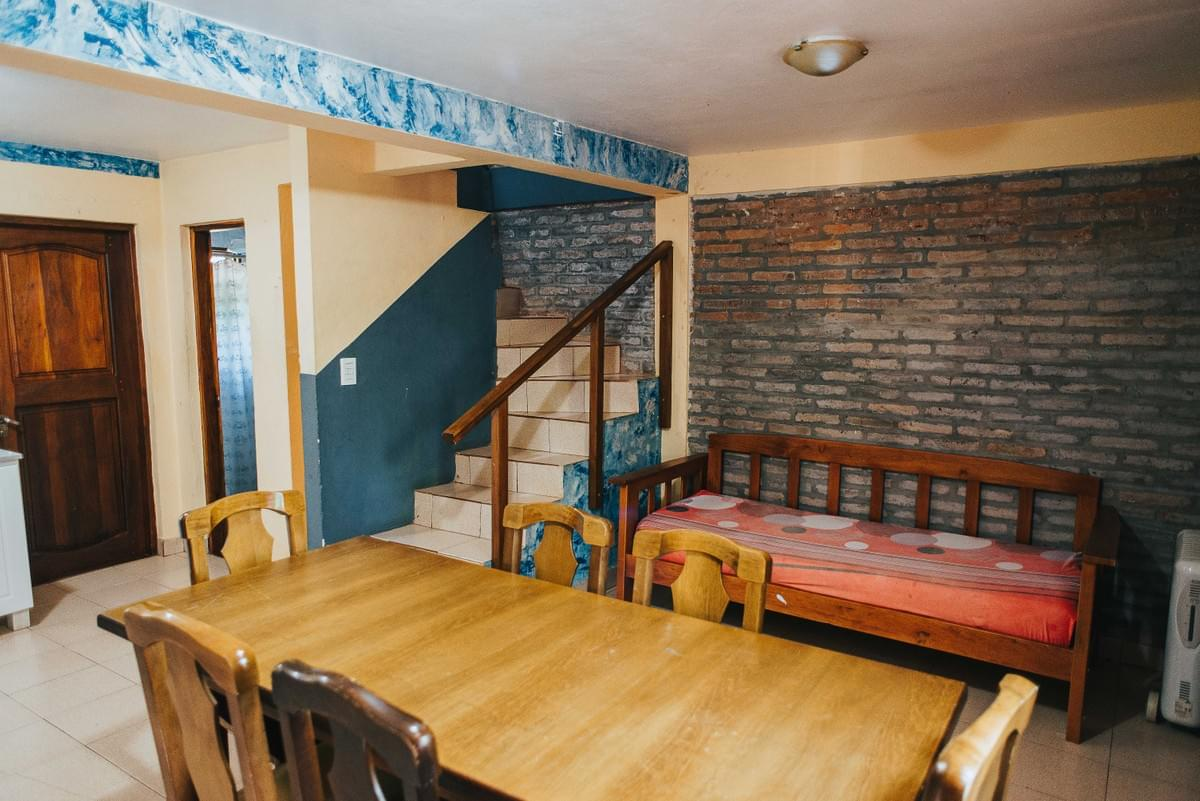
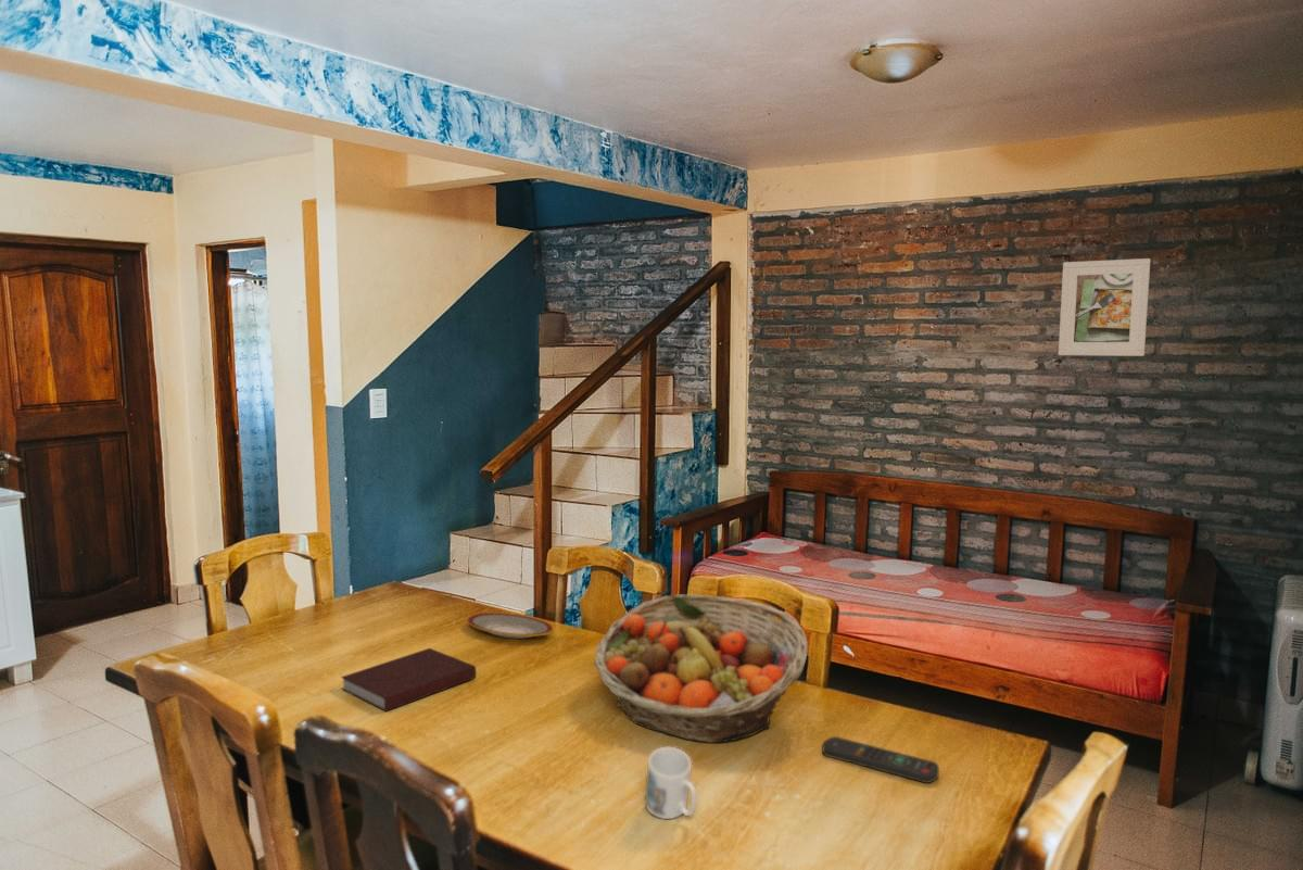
+ plate [467,613,554,640]
+ notebook [340,647,477,713]
+ fruit basket [593,593,809,744]
+ remote control [822,735,940,784]
+ mug [644,746,698,820]
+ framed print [1058,257,1152,357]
